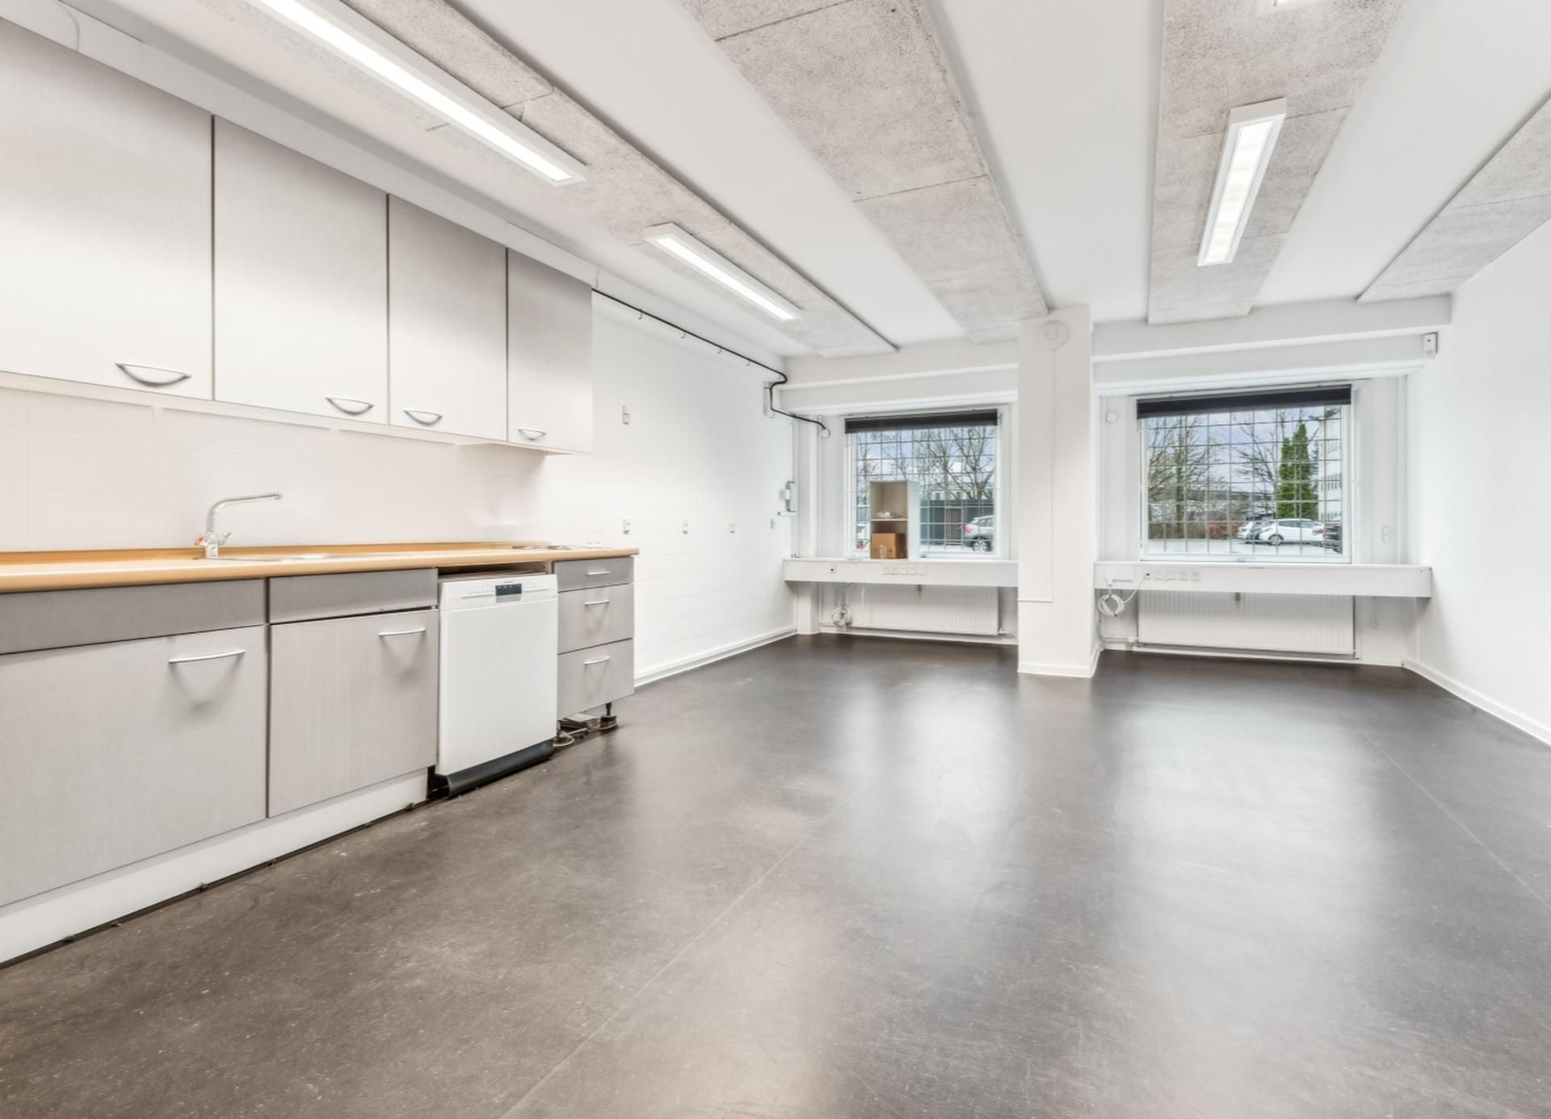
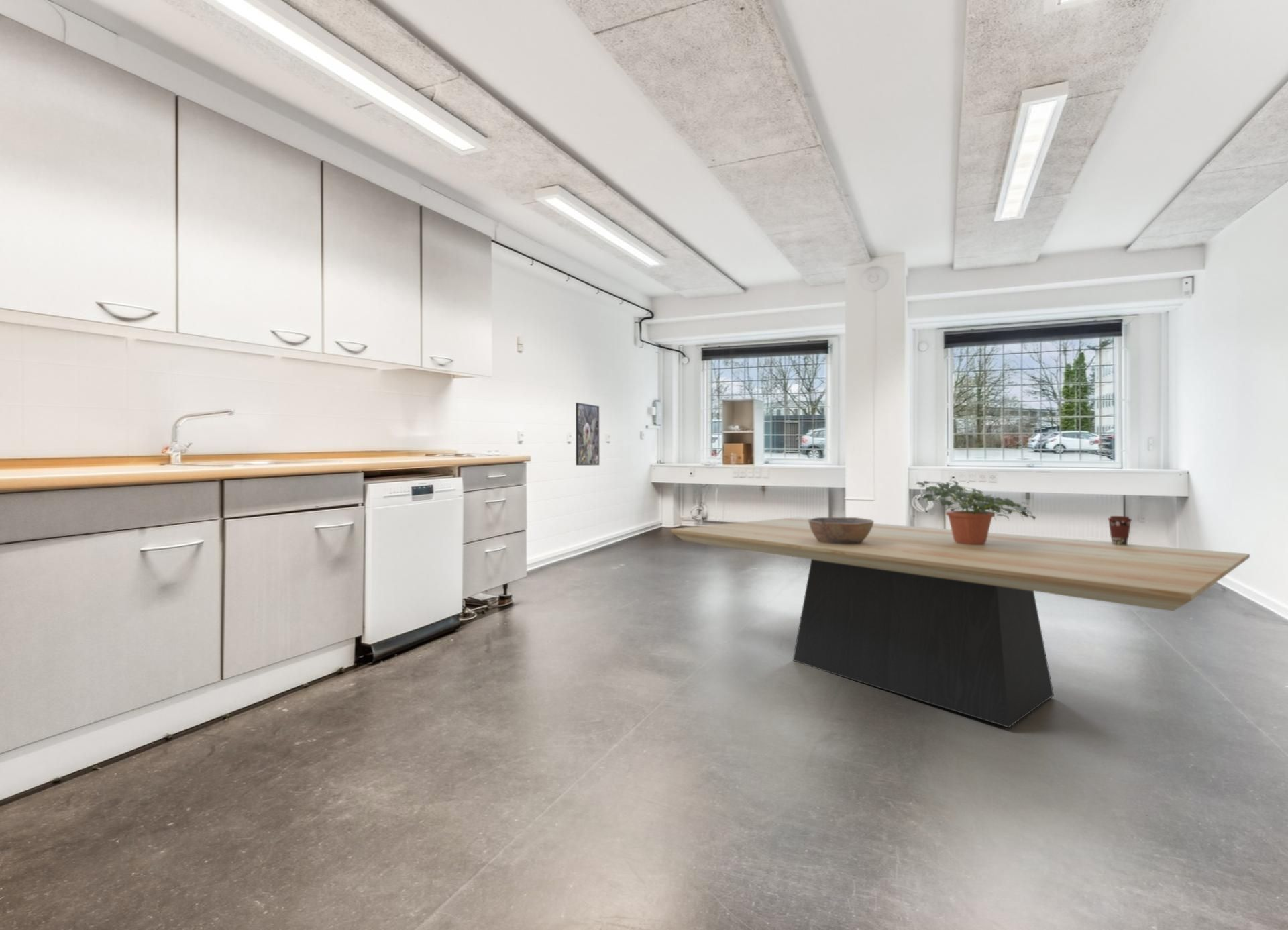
+ coffee cup [1107,515,1133,545]
+ potted plant [915,480,1036,545]
+ bowl [808,517,875,544]
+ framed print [575,402,600,466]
+ dining table [670,517,1250,729]
